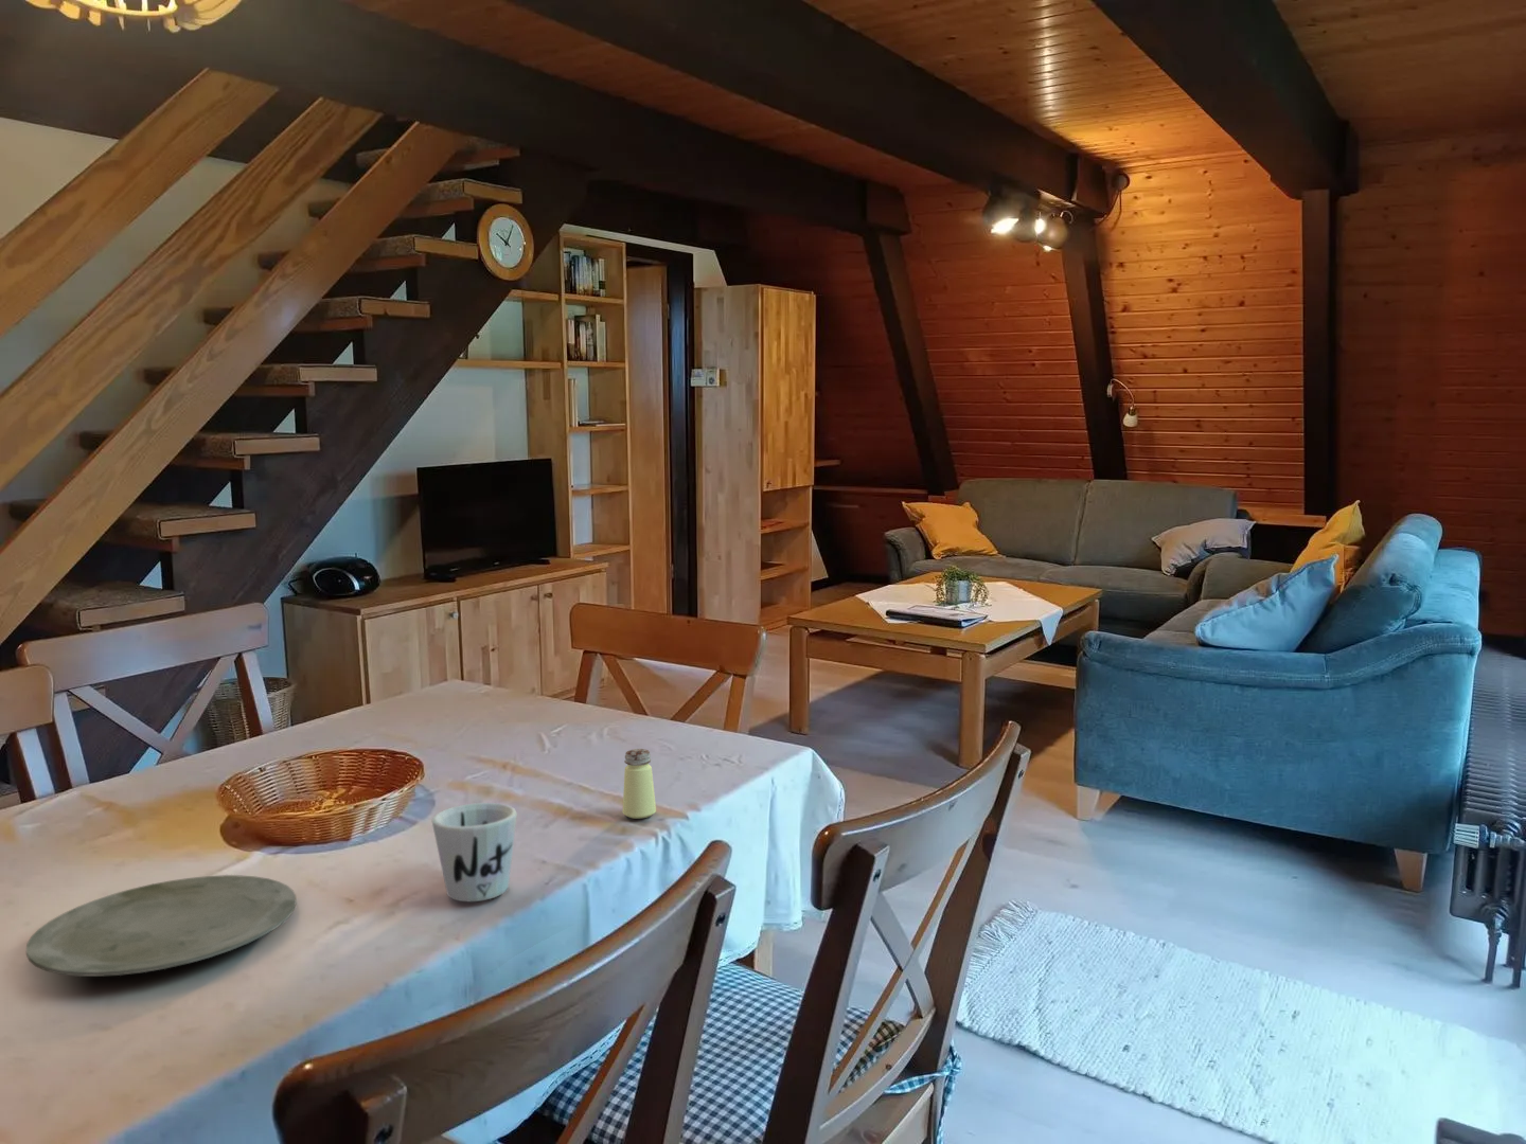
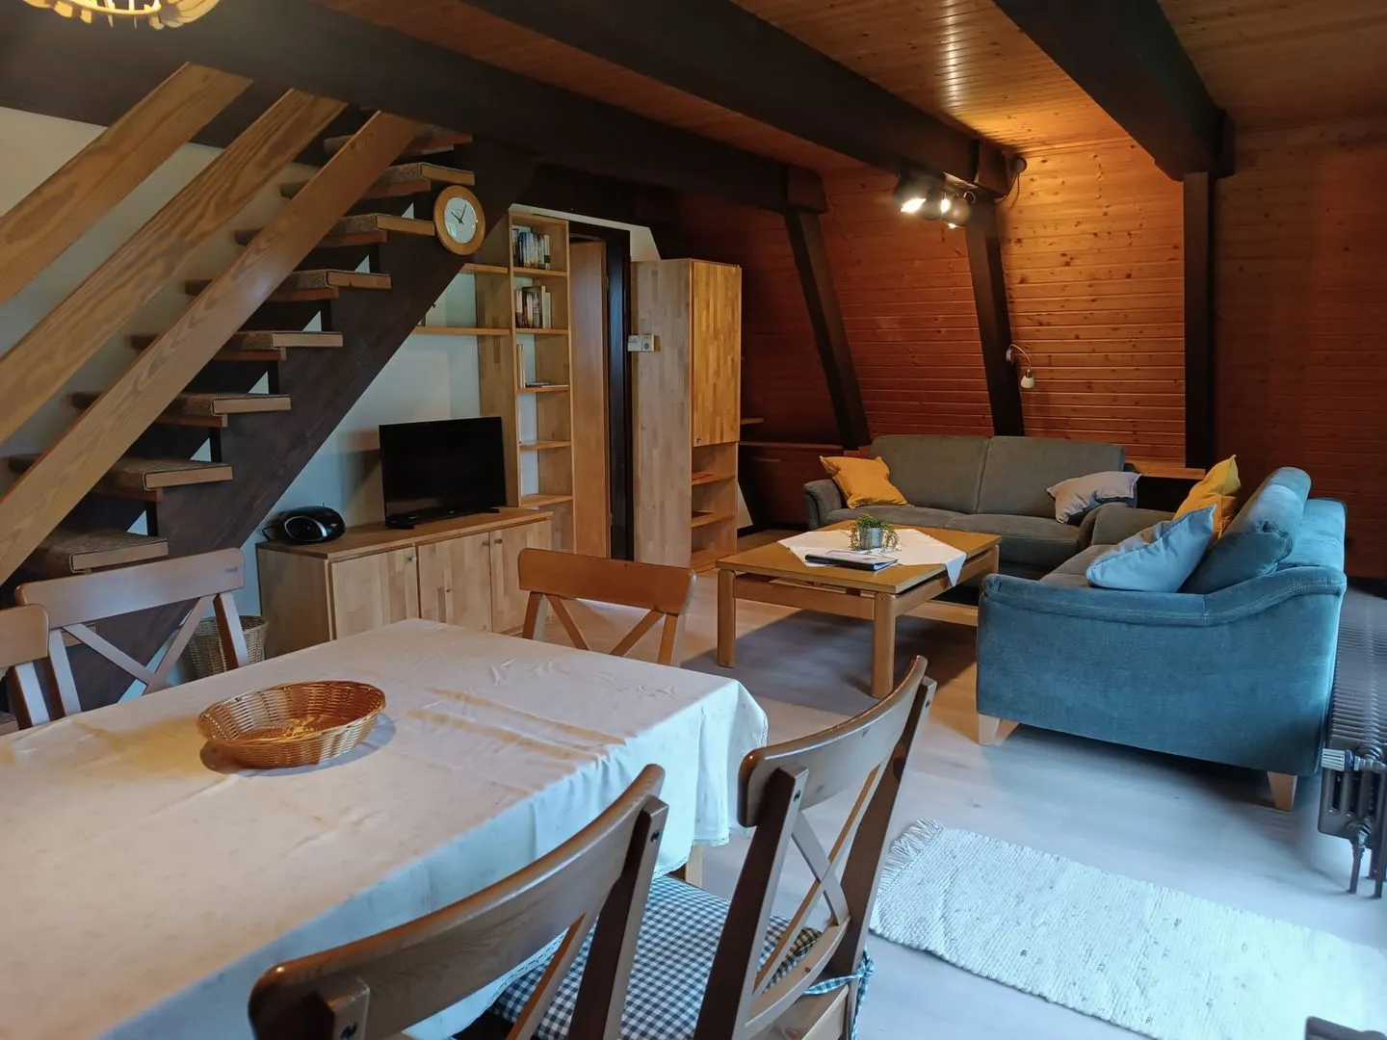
- mug [431,802,518,902]
- plate [25,874,297,978]
- saltshaker [622,747,657,820]
